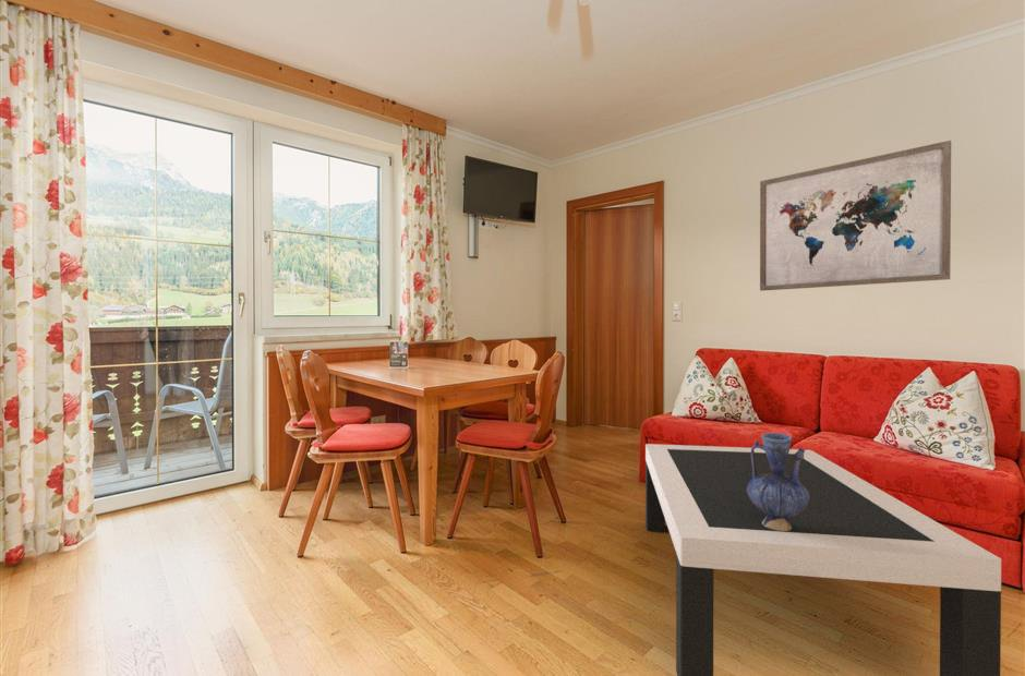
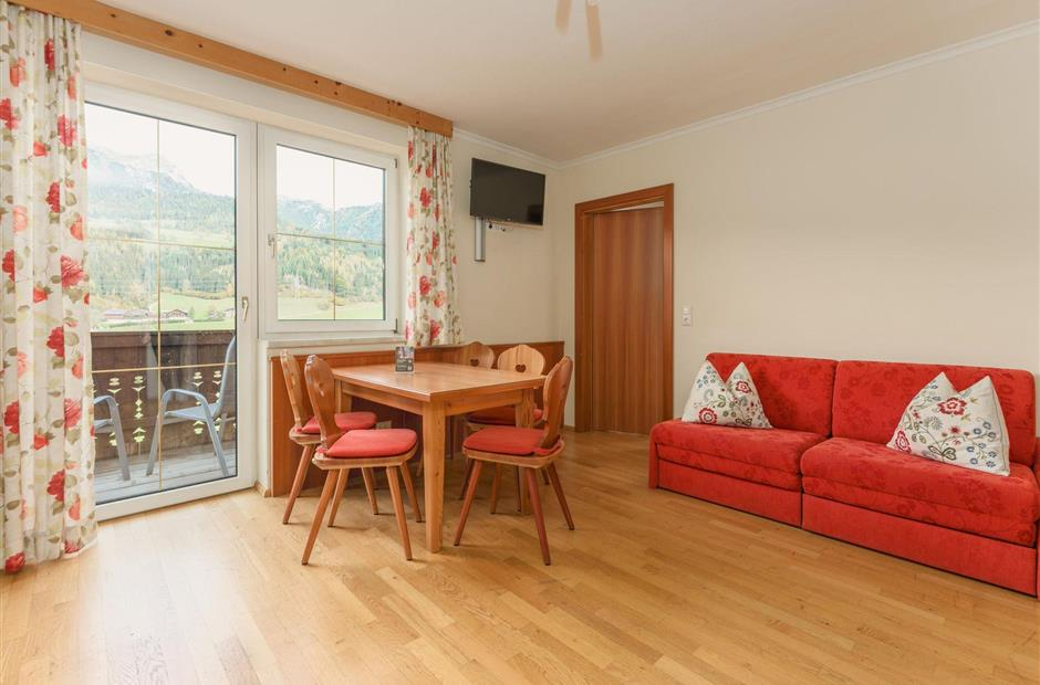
- wall art [759,140,952,292]
- coffee table [644,443,1002,676]
- vase [747,432,809,531]
